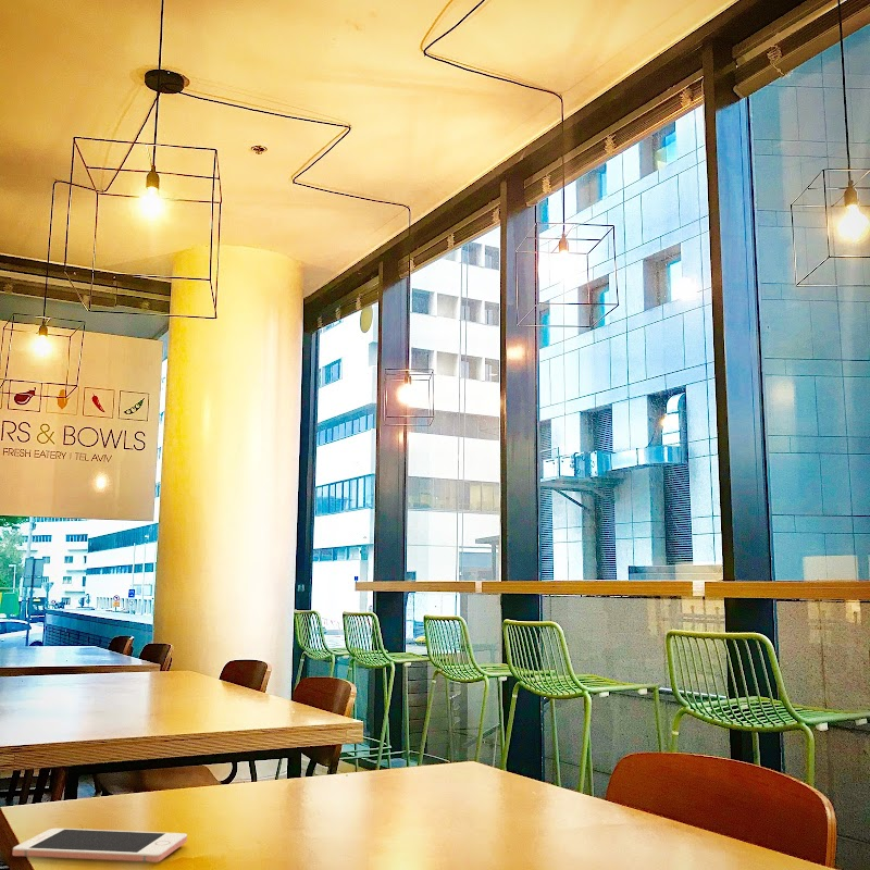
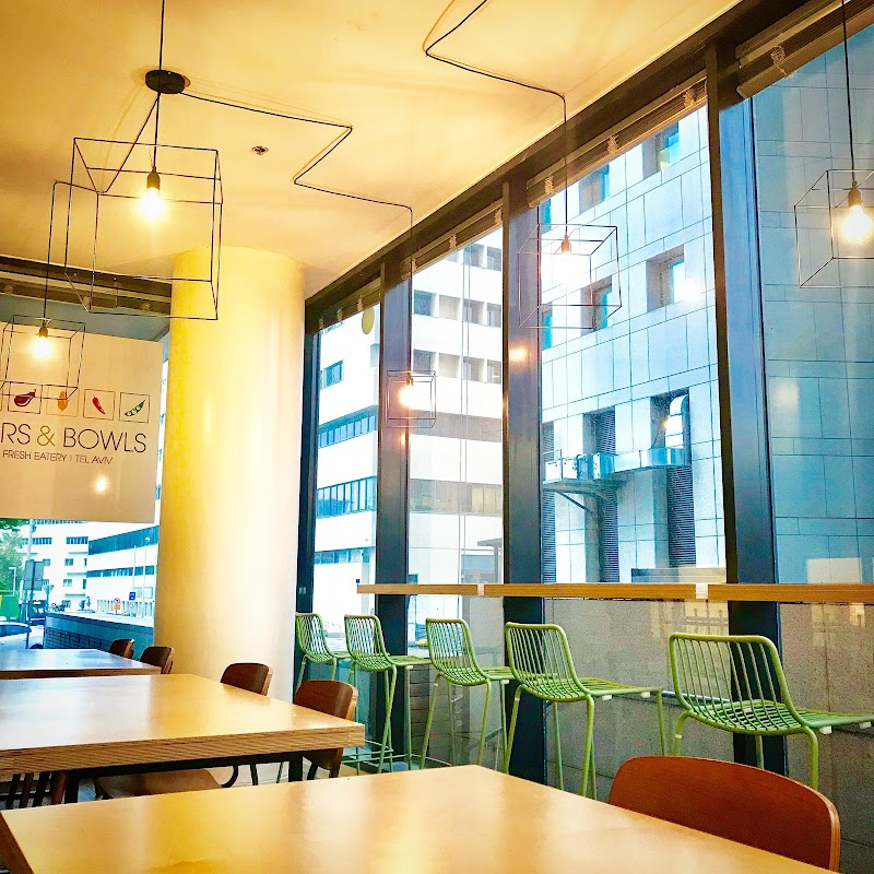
- cell phone [11,828,188,863]
